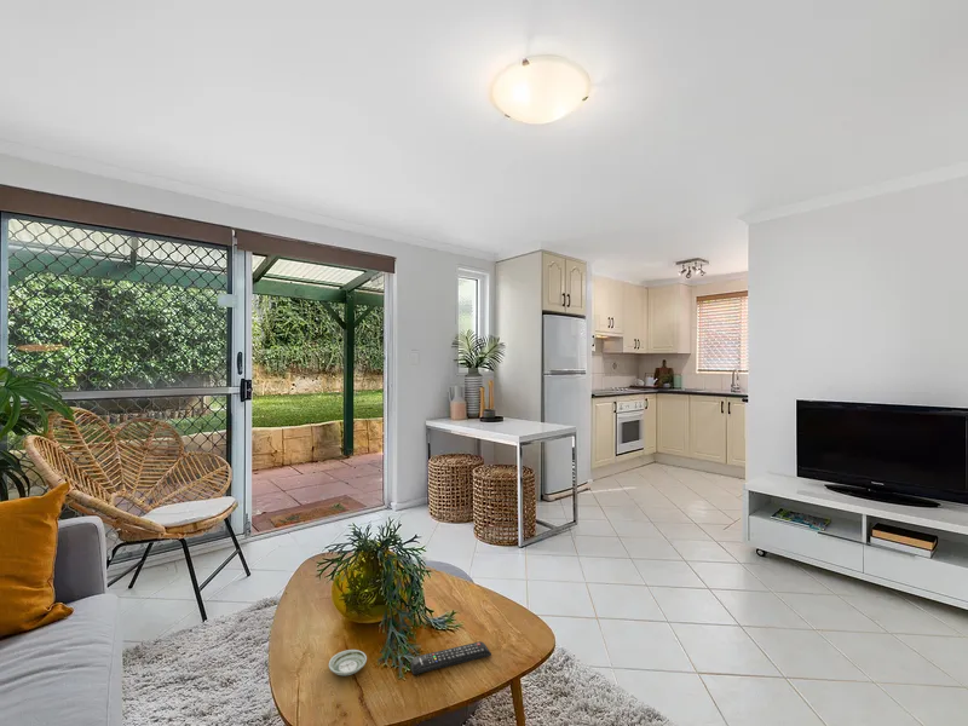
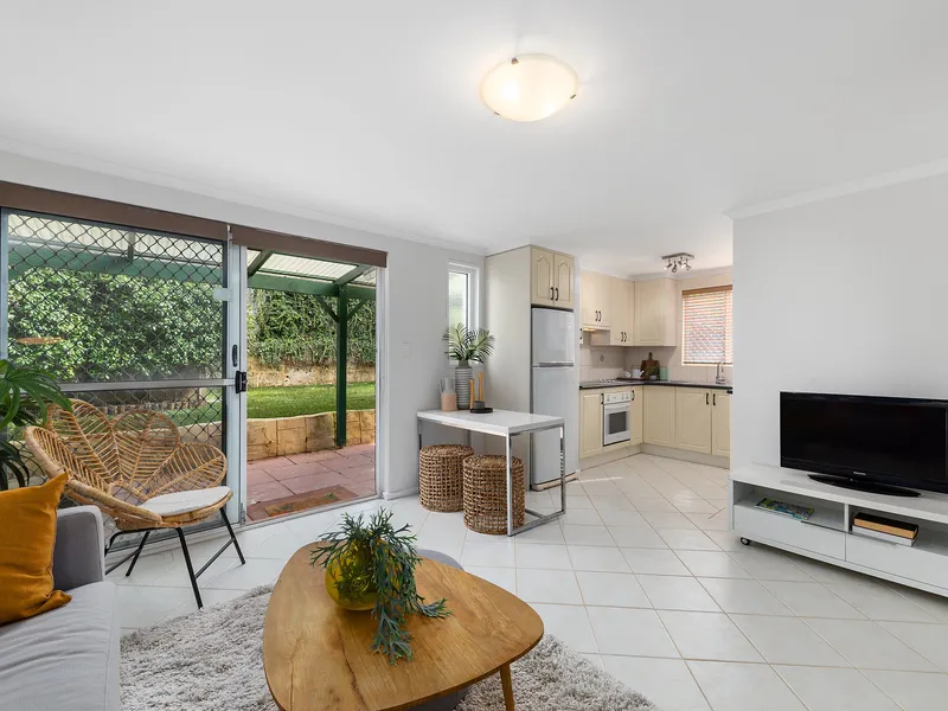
- saucer [328,649,368,676]
- remote control [410,640,492,675]
